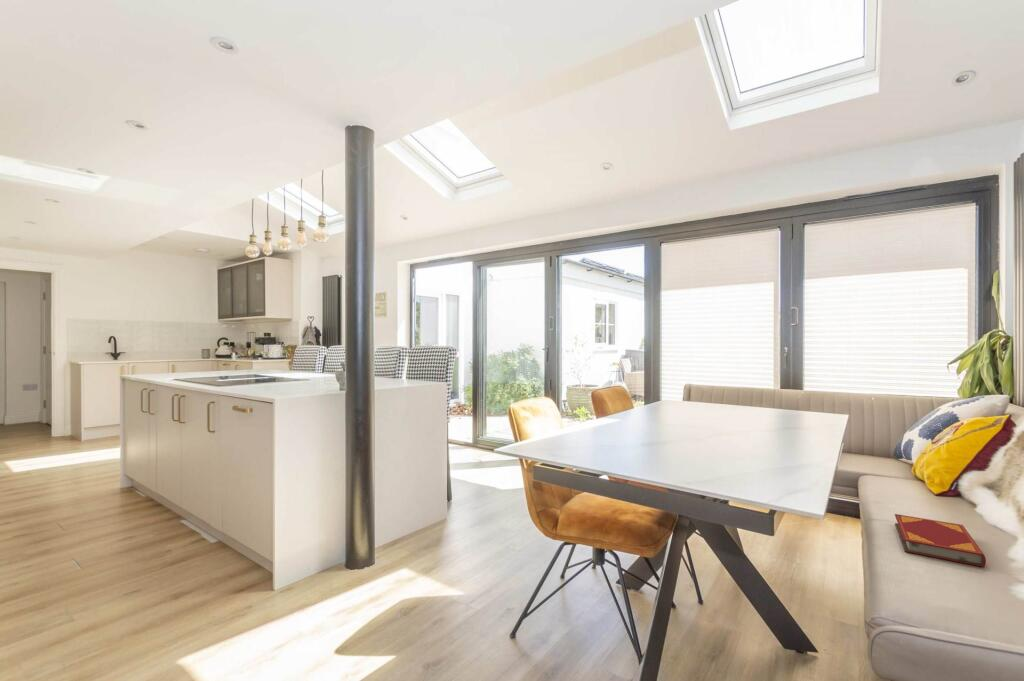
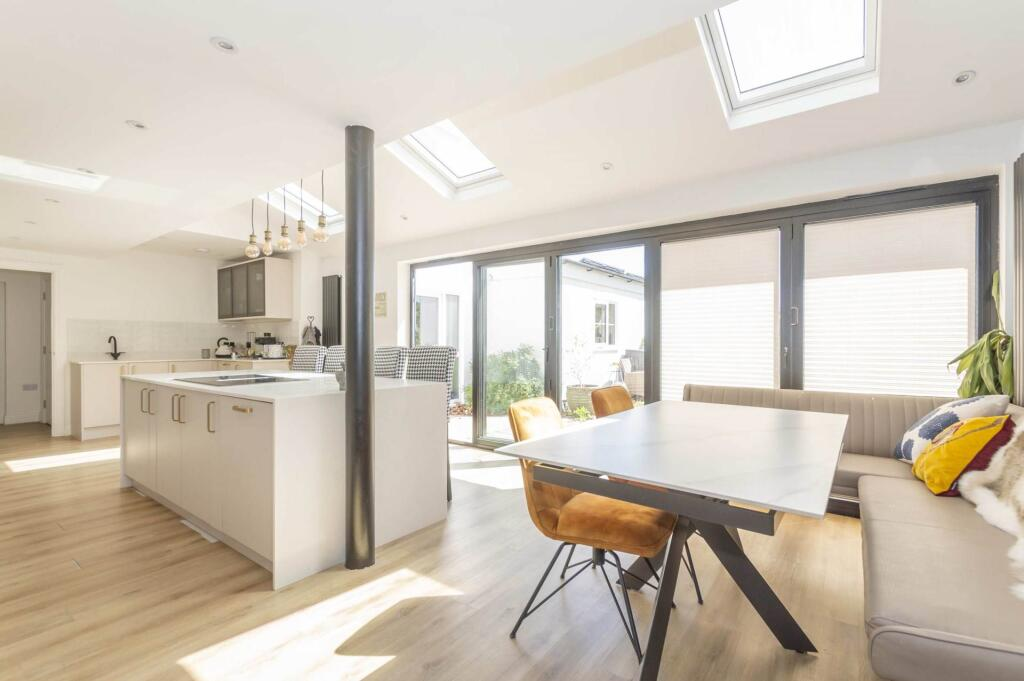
- hardback book [894,513,987,568]
